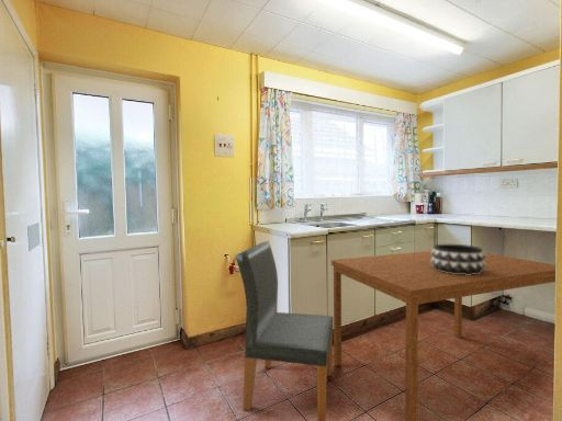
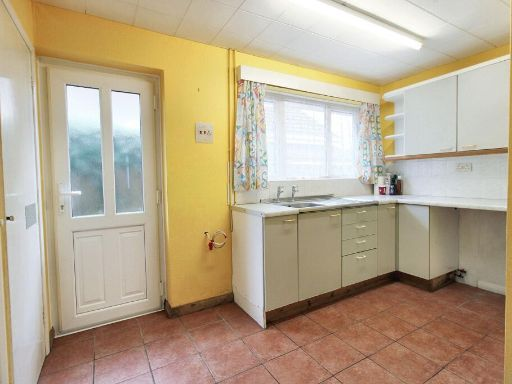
- decorative bowl [430,243,486,275]
- dining table [330,250,557,421]
- dining chair [234,240,334,421]
